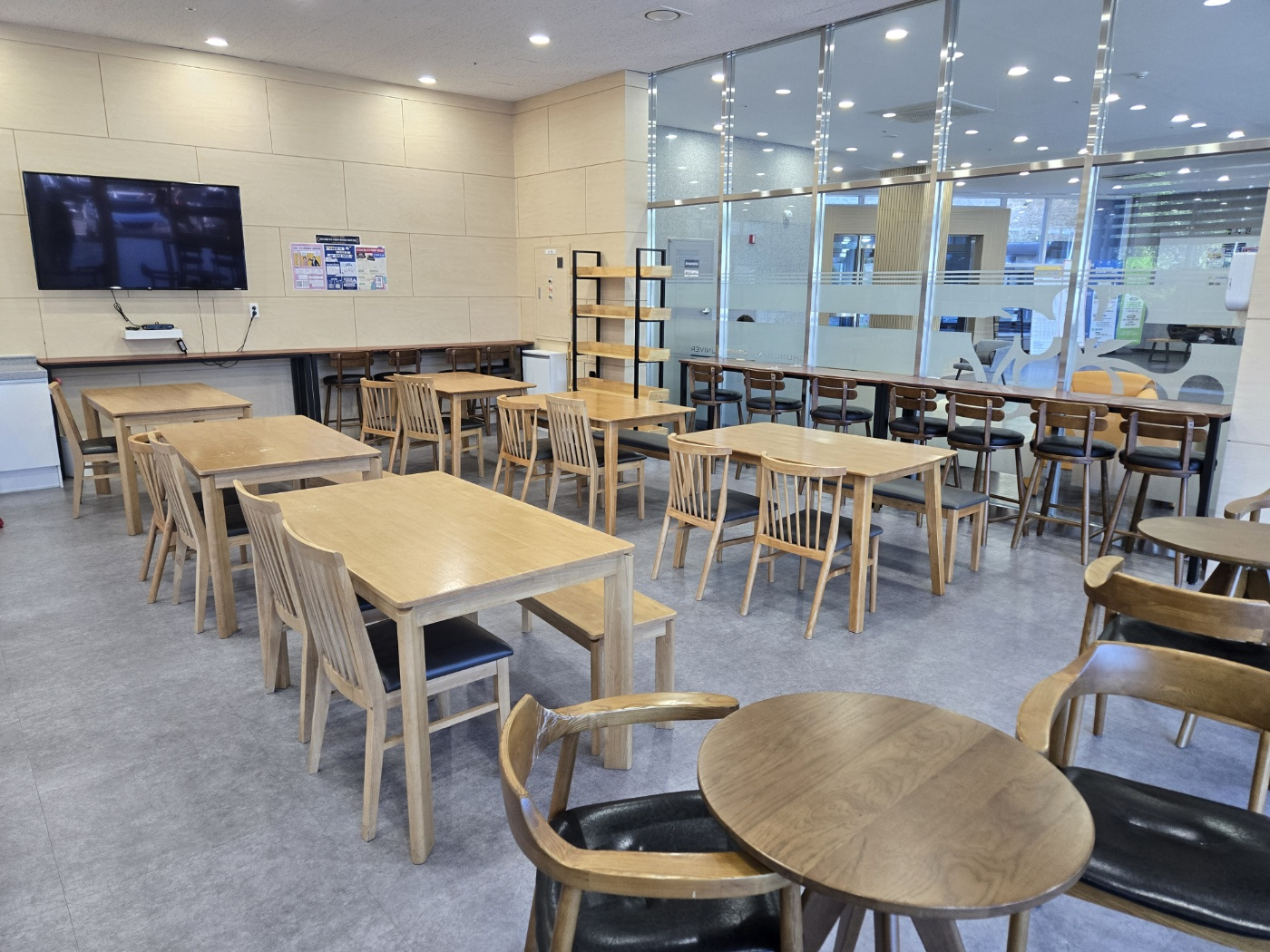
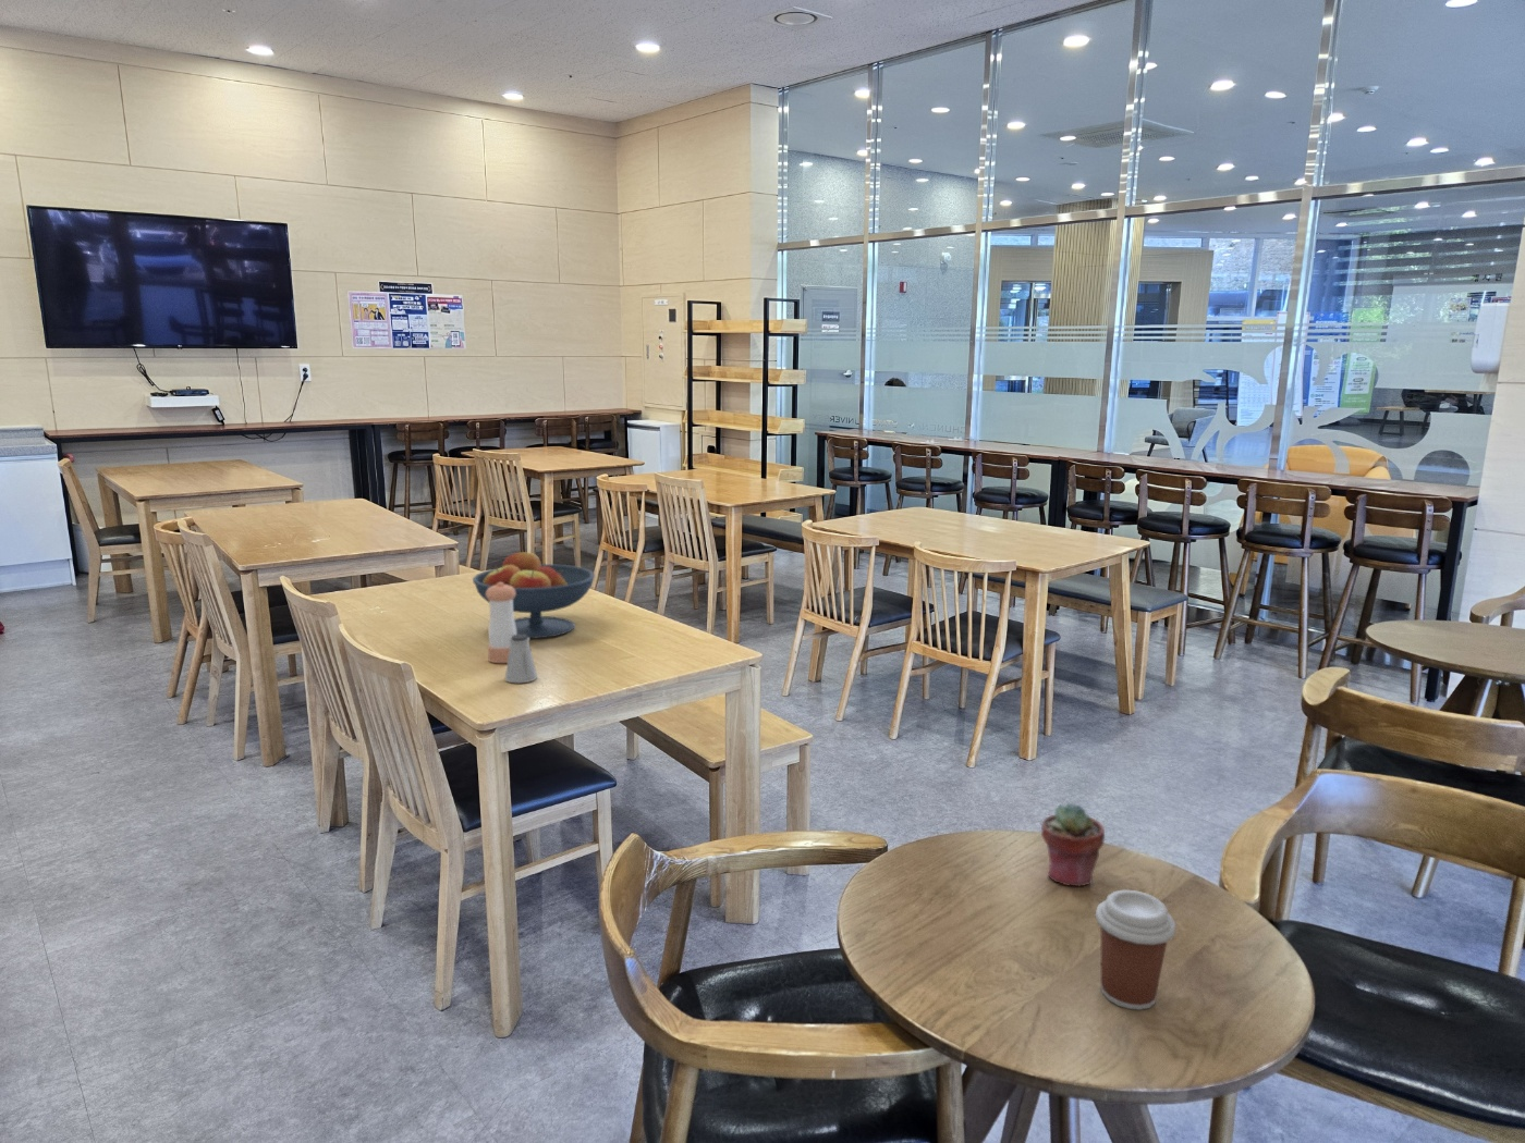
+ saltshaker [504,635,538,683]
+ coffee cup [1095,890,1177,1011]
+ pepper shaker [486,582,516,664]
+ potted succulent [1040,802,1106,887]
+ fruit bowl [472,549,596,639]
